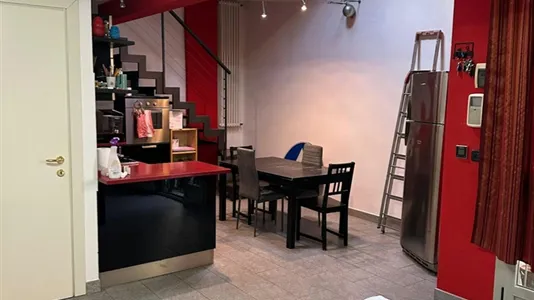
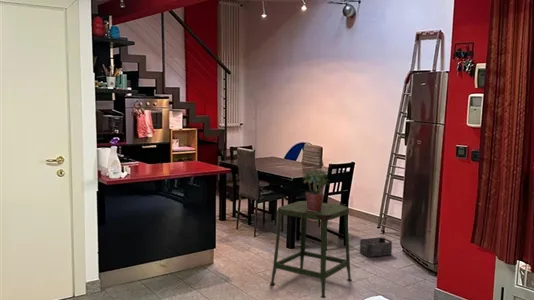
+ potted plant [302,168,330,212]
+ stool [269,200,353,299]
+ storage bin [359,236,393,258]
